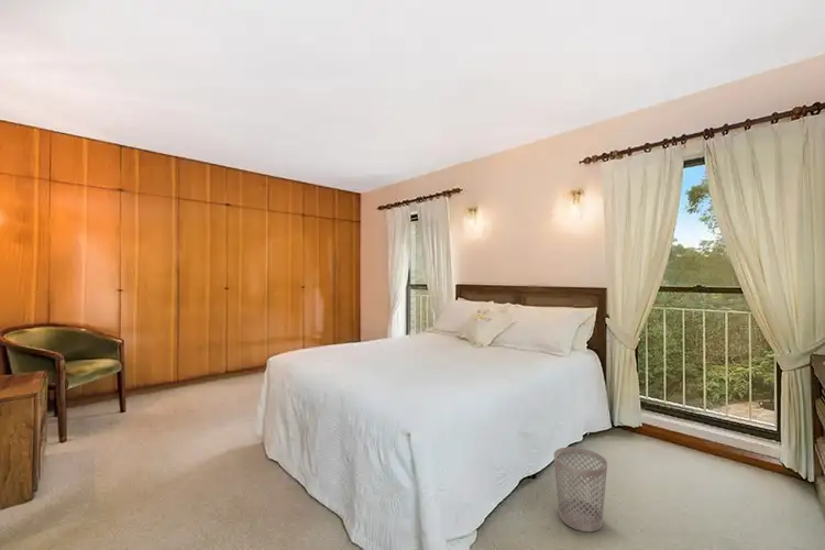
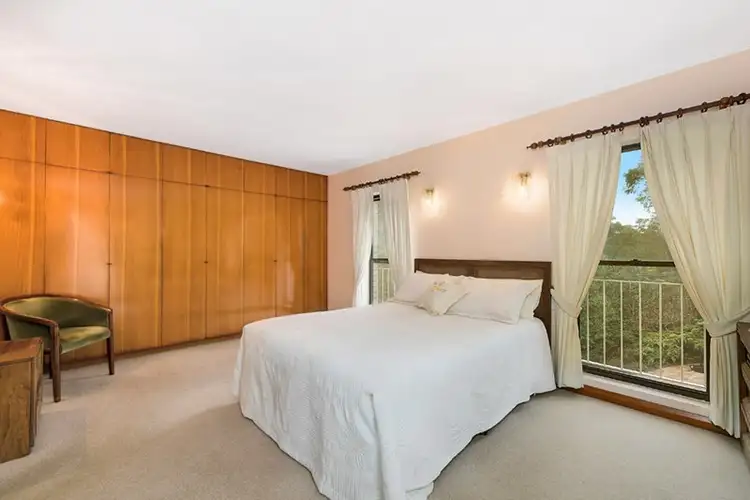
- wastebasket [552,446,608,532]
